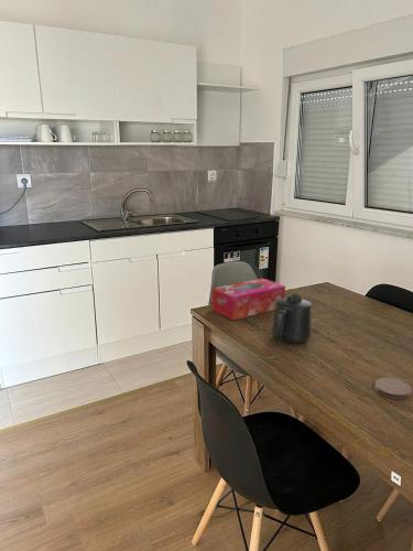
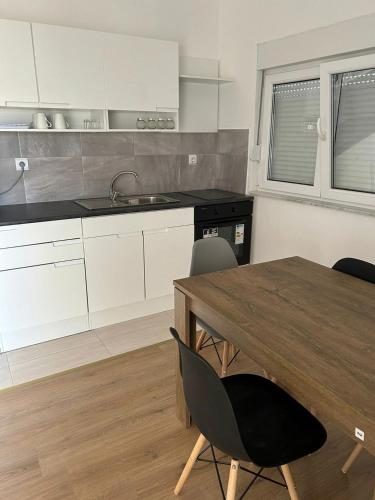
- coaster [373,377,413,400]
- mug [271,293,314,344]
- tissue box [210,277,286,322]
